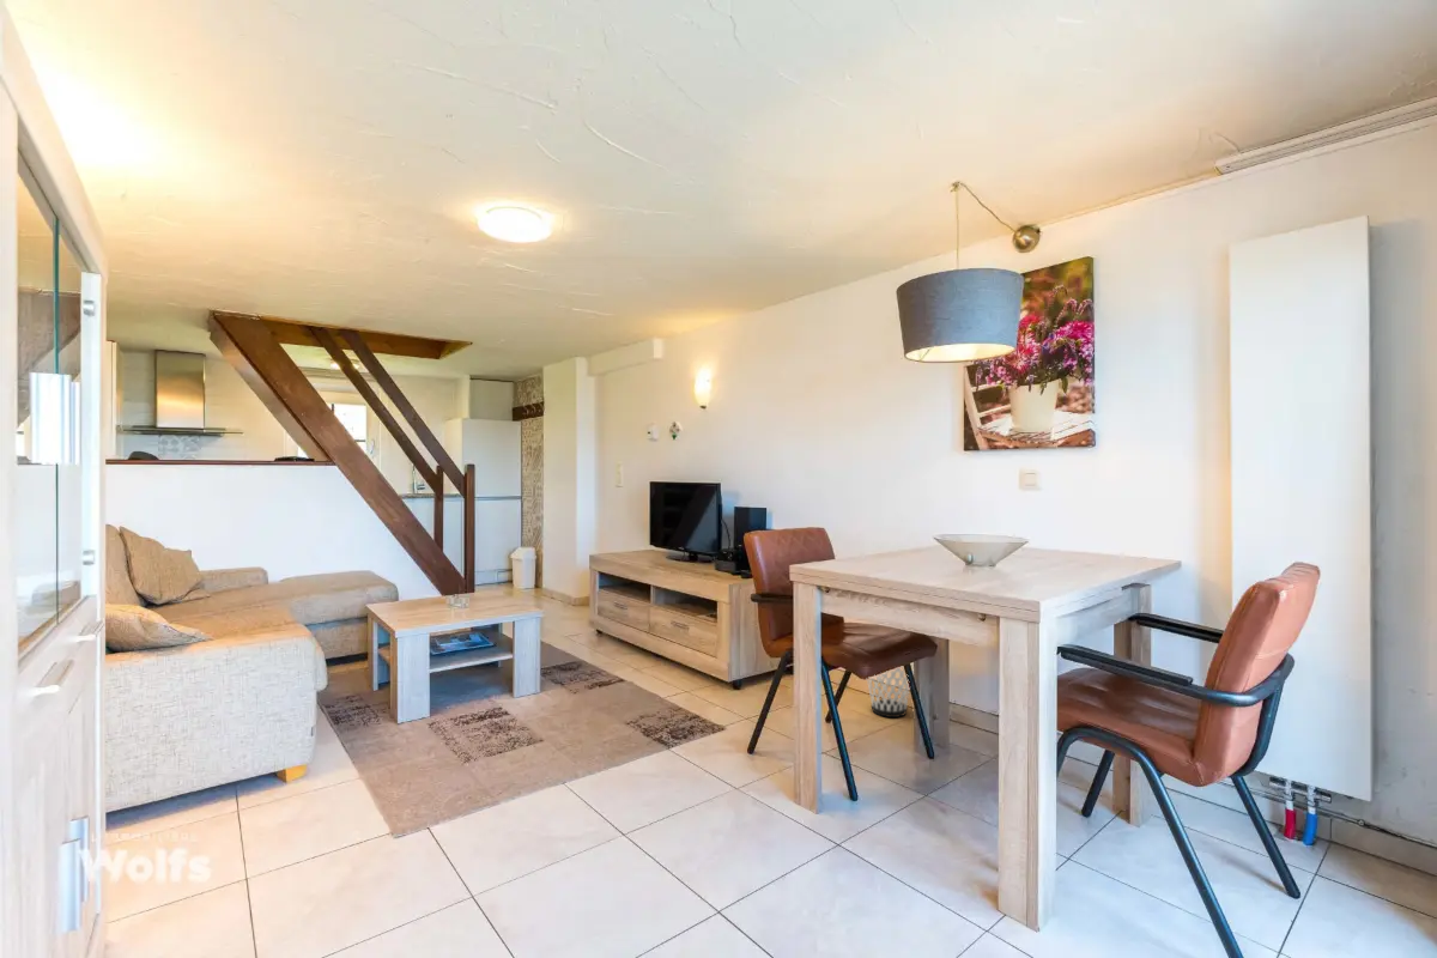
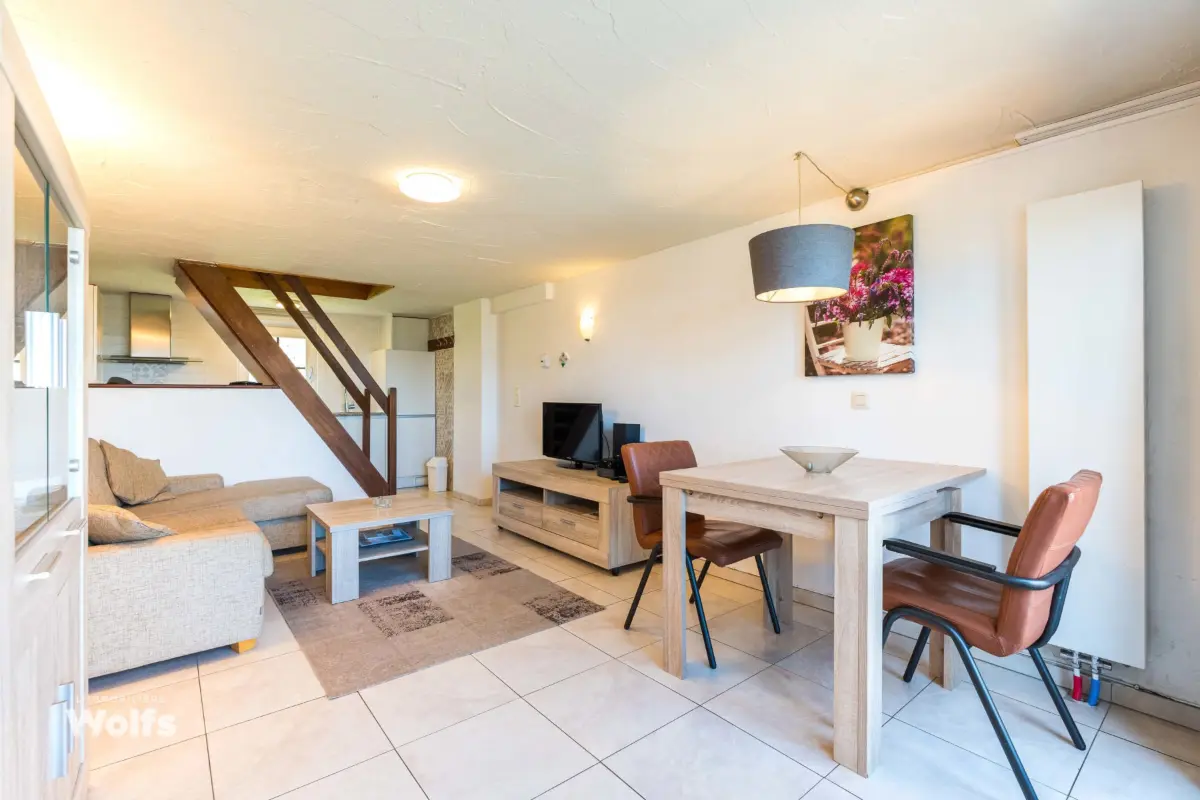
- wastebasket [866,667,910,718]
